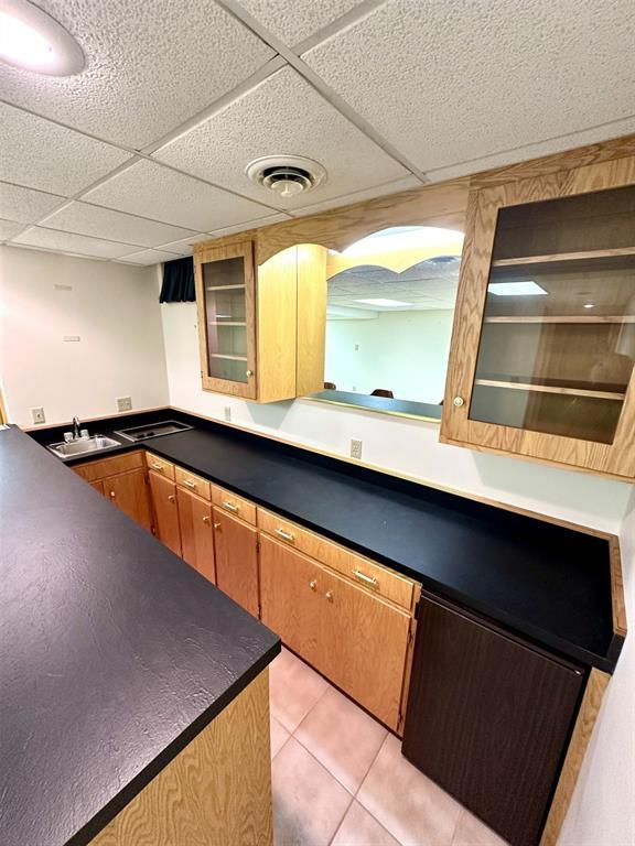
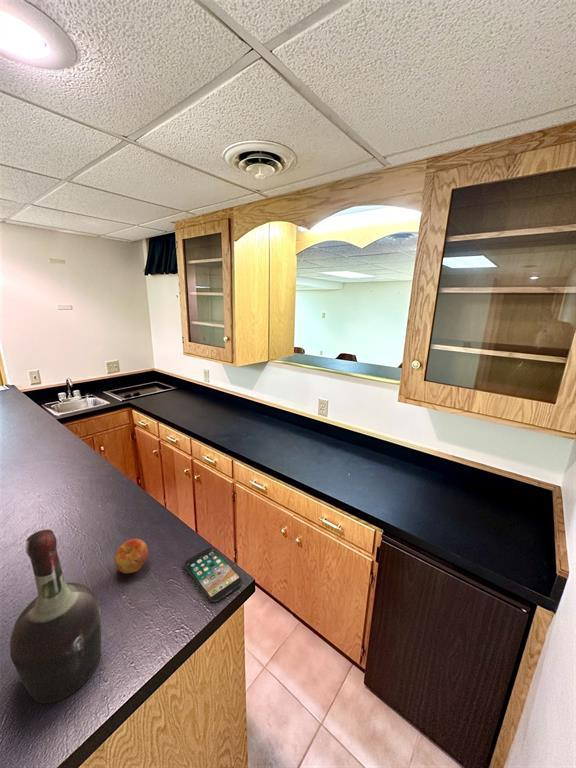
+ apple [114,538,149,574]
+ cognac bottle [9,529,102,704]
+ smartphone [184,547,242,603]
